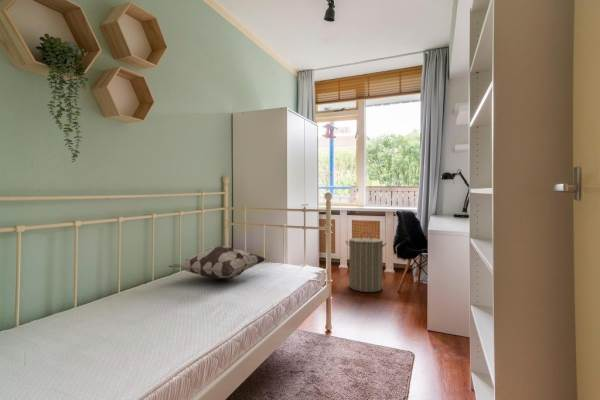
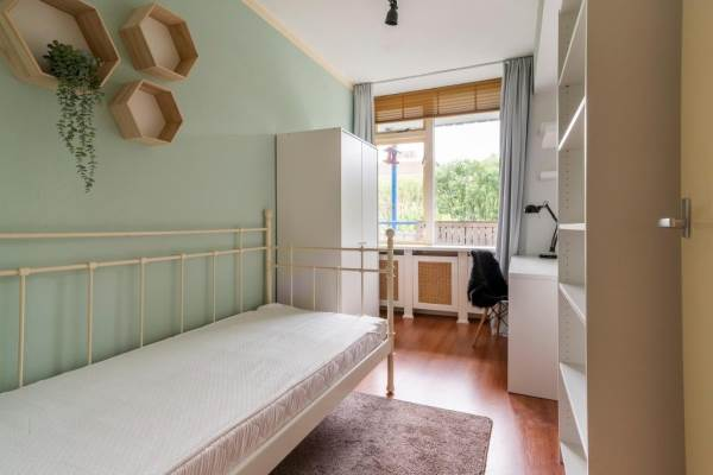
- decorative pillow [167,245,266,280]
- laundry hamper [344,231,388,293]
